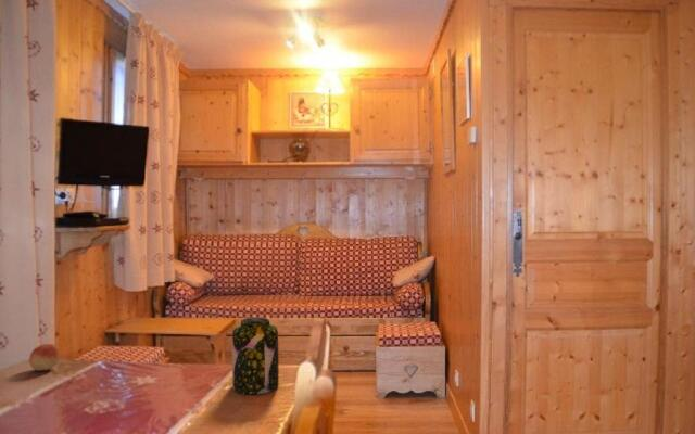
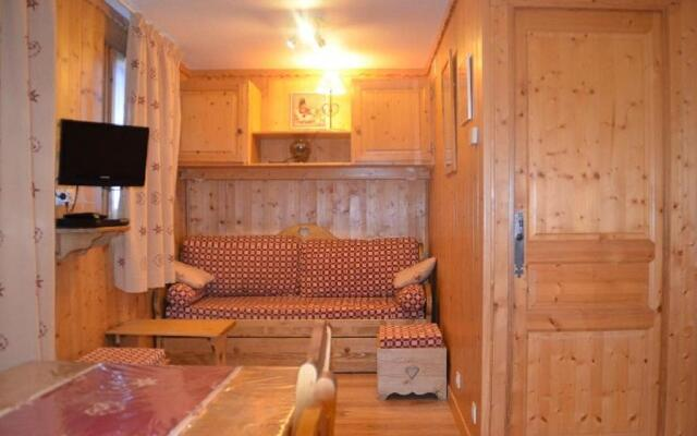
- fruit [28,343,61,372]
- jar [231,316,280,395]
